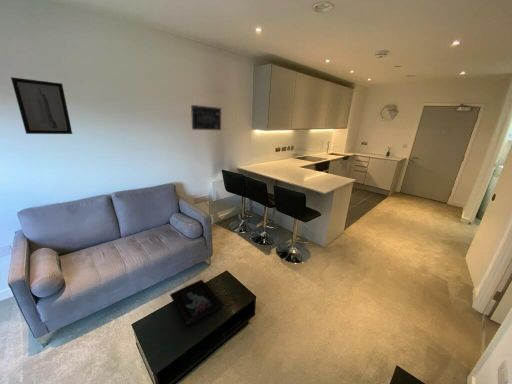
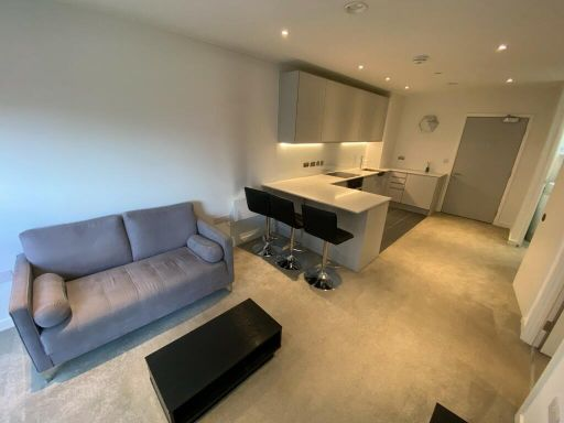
- wall art [10,76,73,135]
- decorative tray [169,279,224,327]
- wall art [190,104,222,131]
